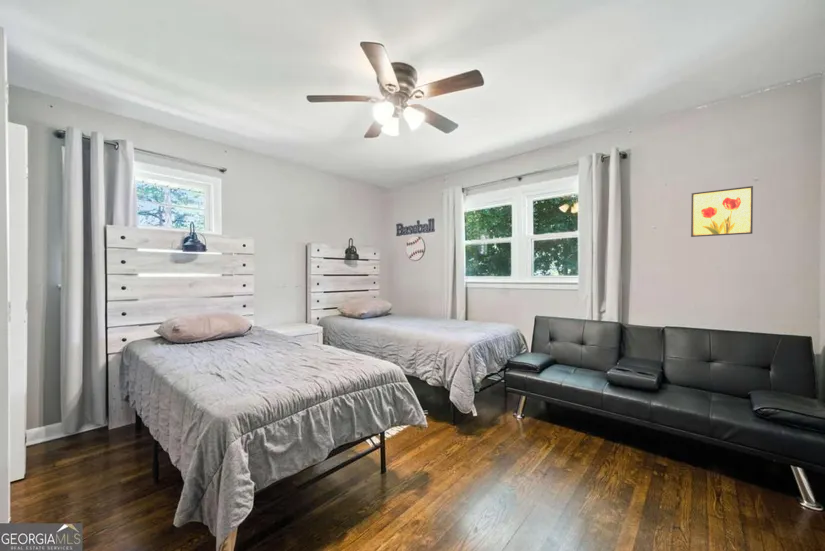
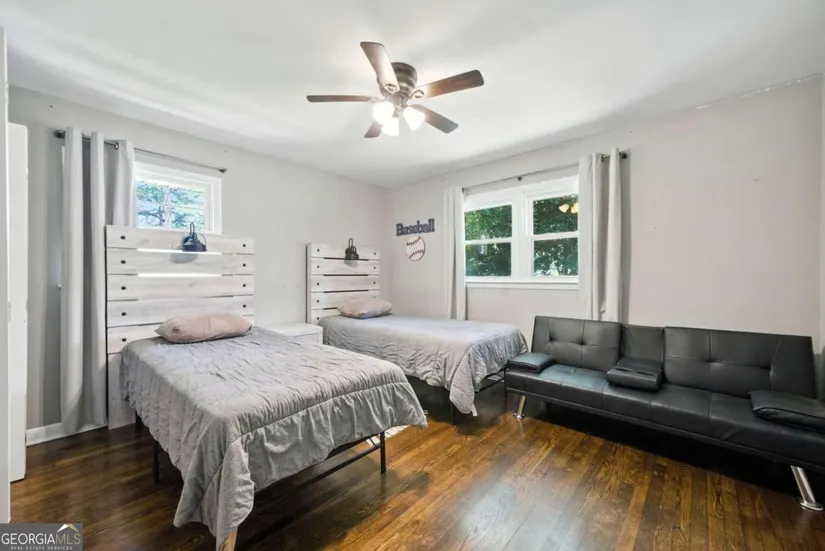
- wall art [690,185,754,238]
